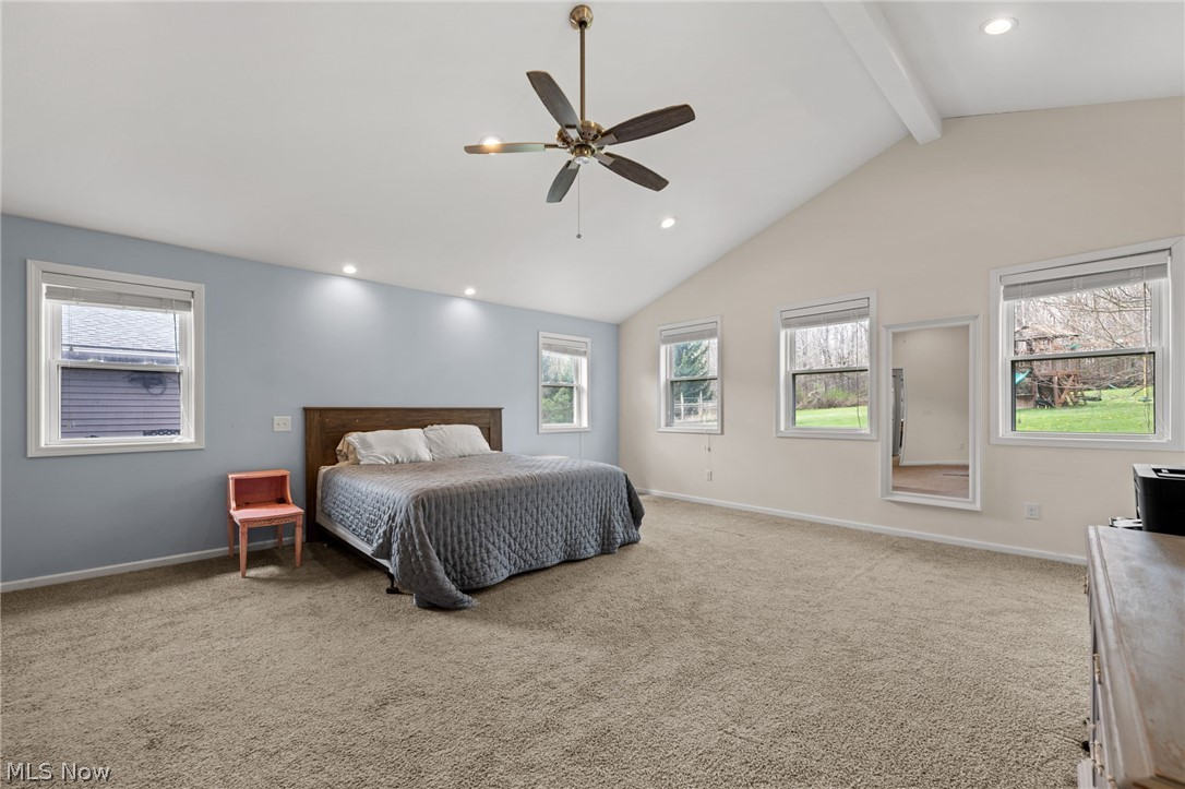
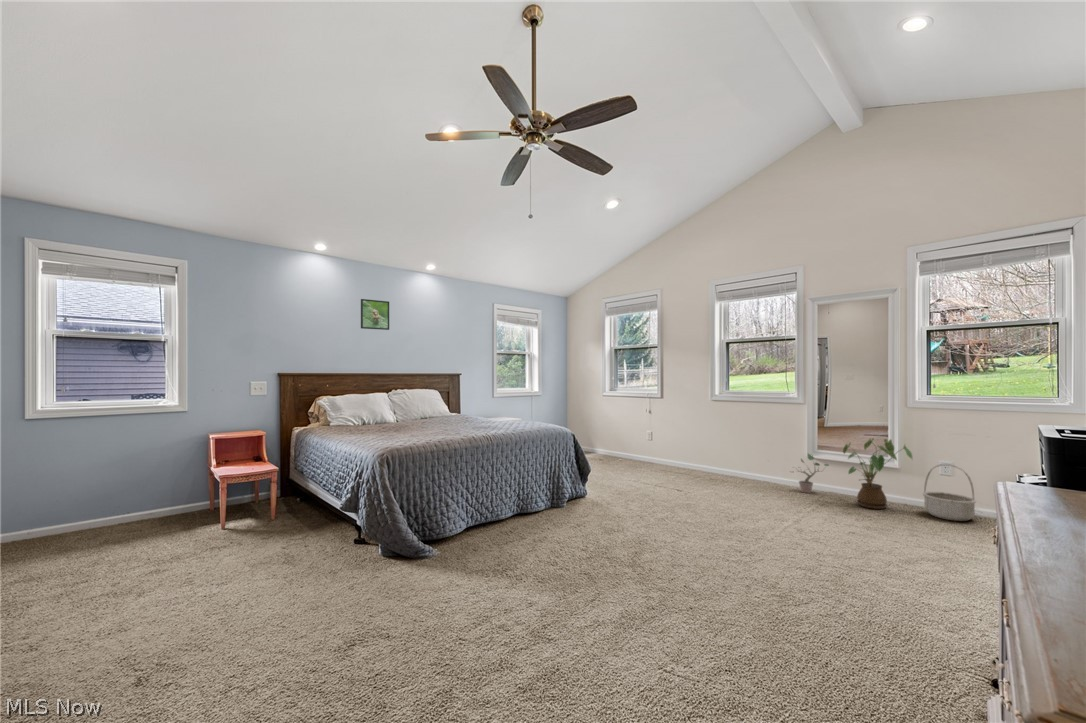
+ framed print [360,298,390,331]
+ basket [922,463,977,522]
+ potted plant [790,453,830,494]
+ house plant [842,437,913,510]
